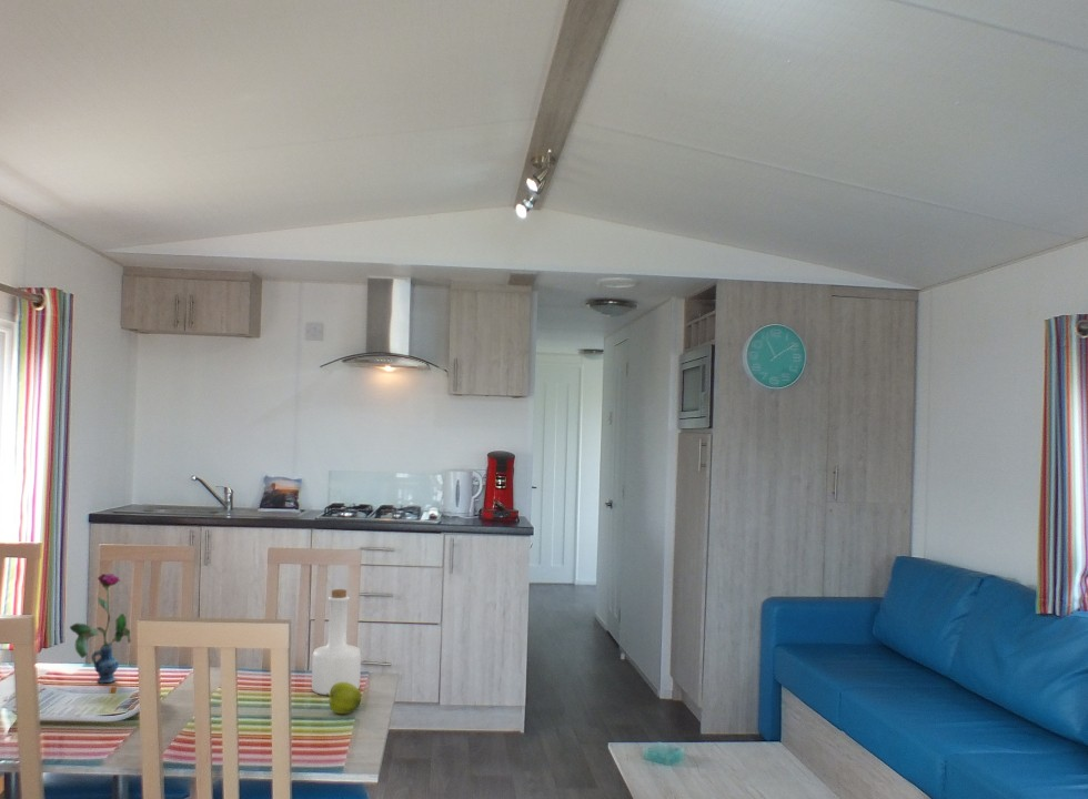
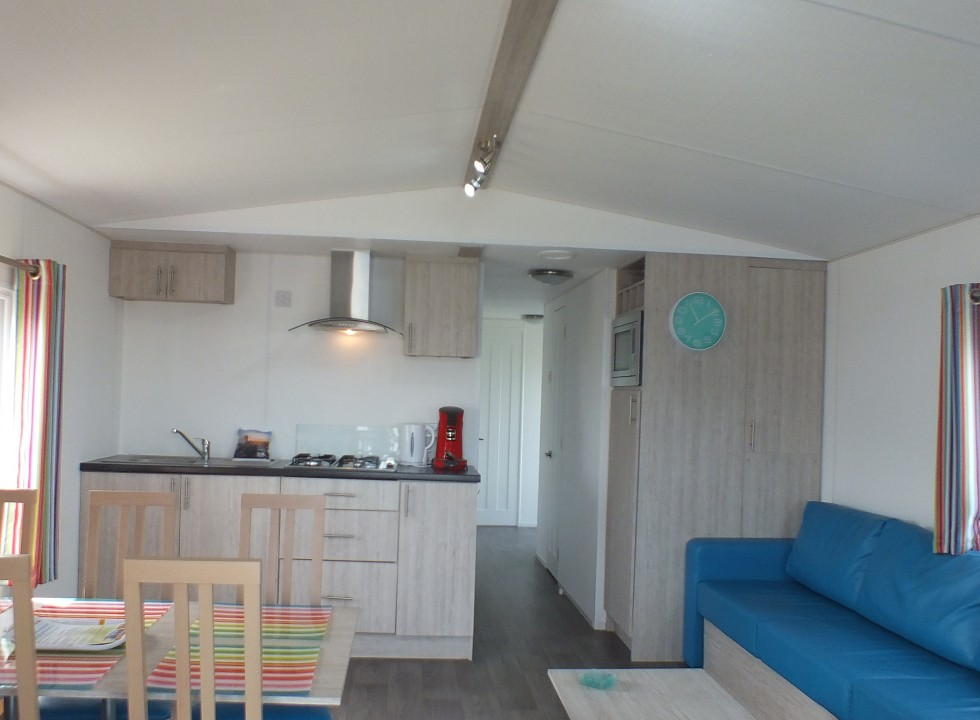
- apple [325,682,363,715]
- vase [69,573,132,684]
- bottle [311,588,362,696]
